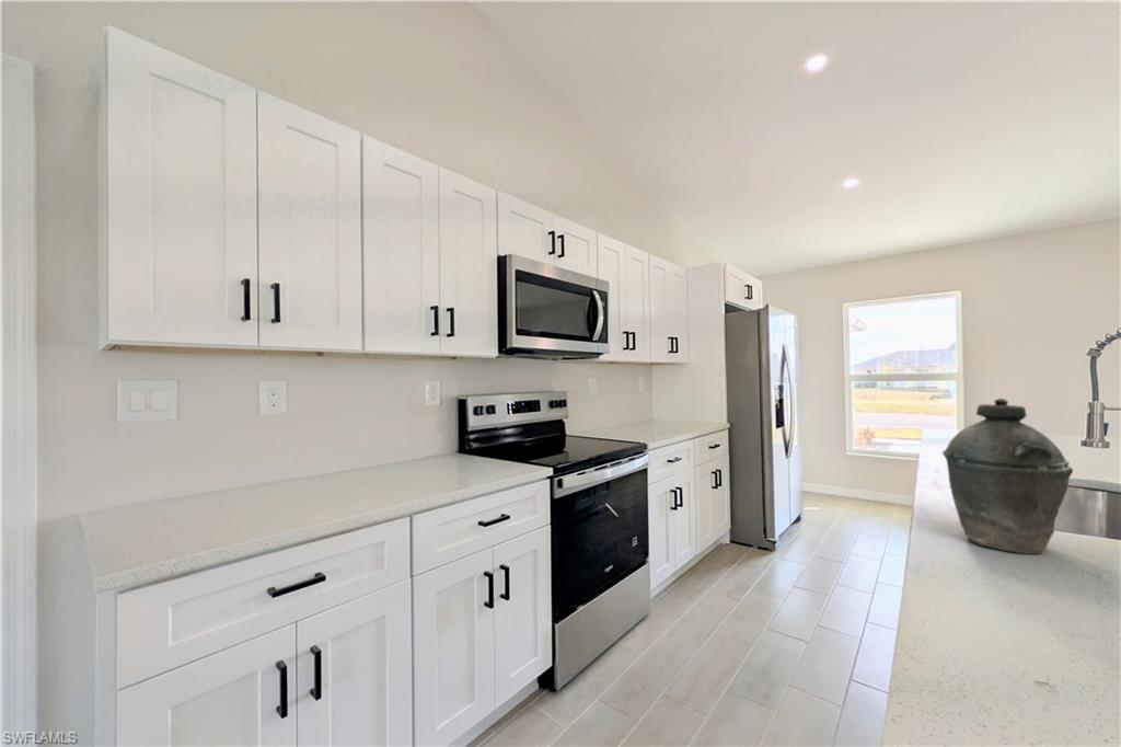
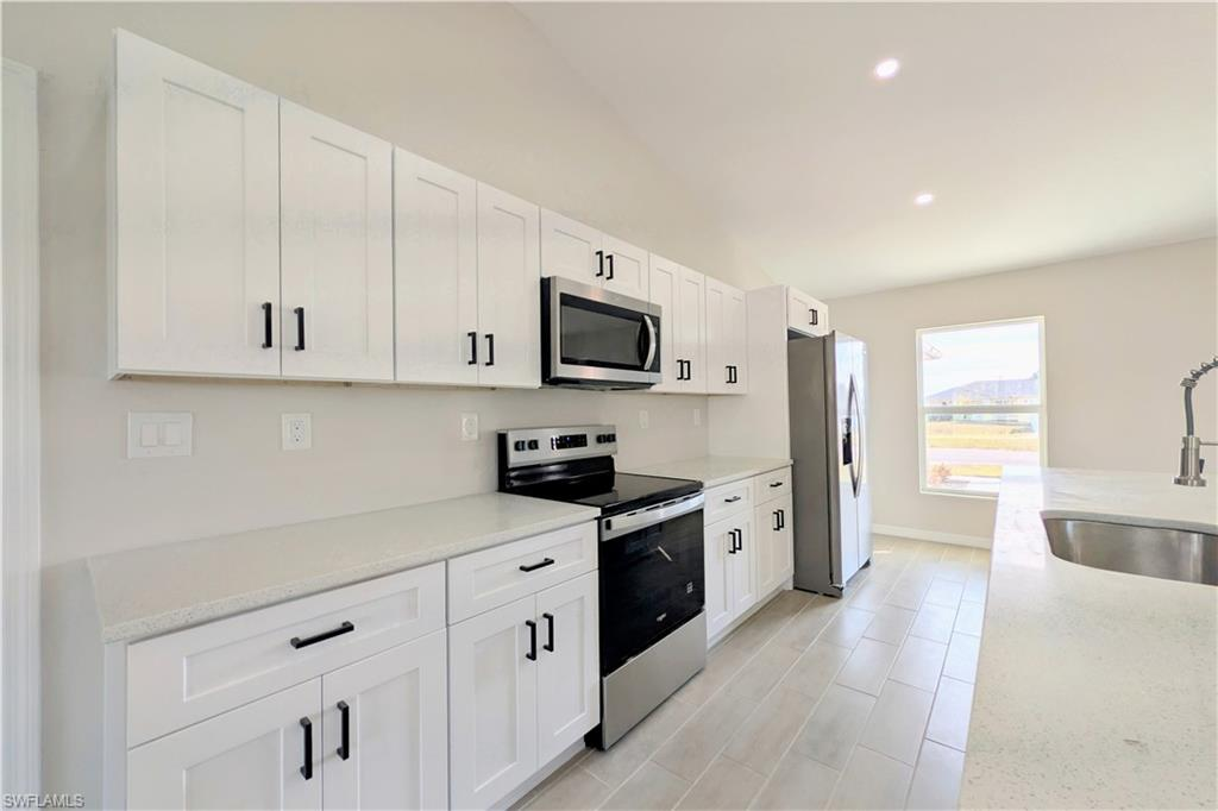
- kettle [941,398,1074,555]
